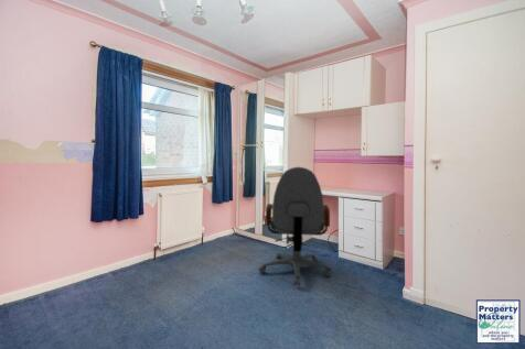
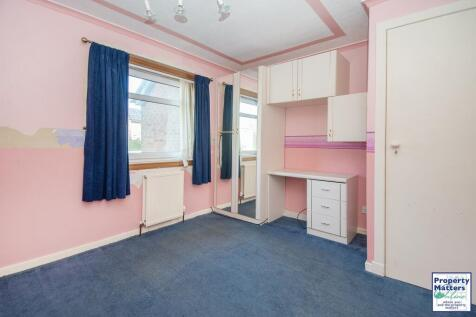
- office chair [257,166,333,286]
